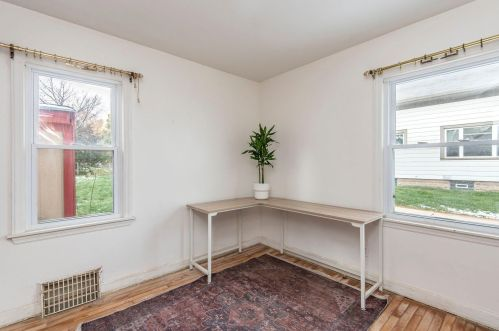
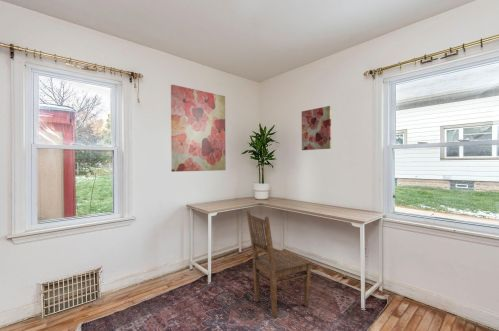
+ wall art [170,84,227,173]
+ chair [245,209,313,318]
+ wall art [301,105,332,151]
